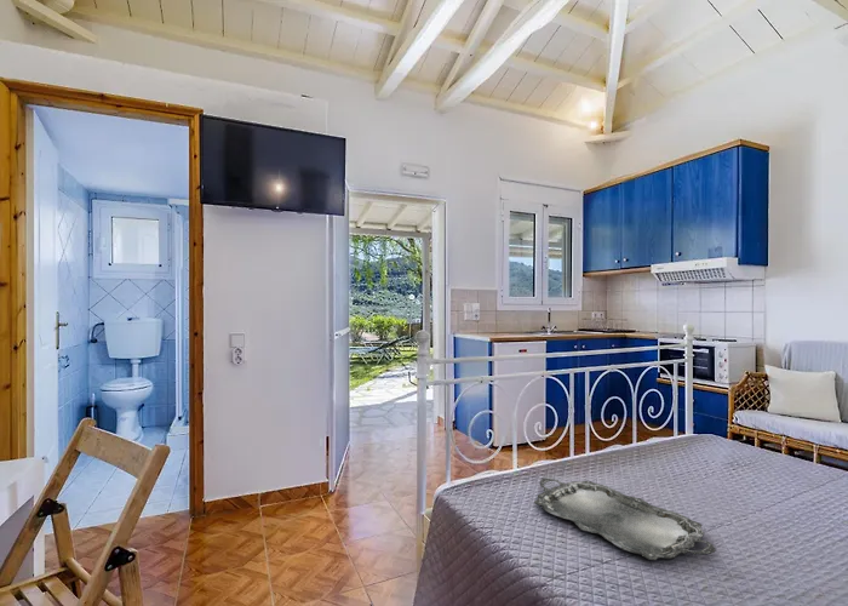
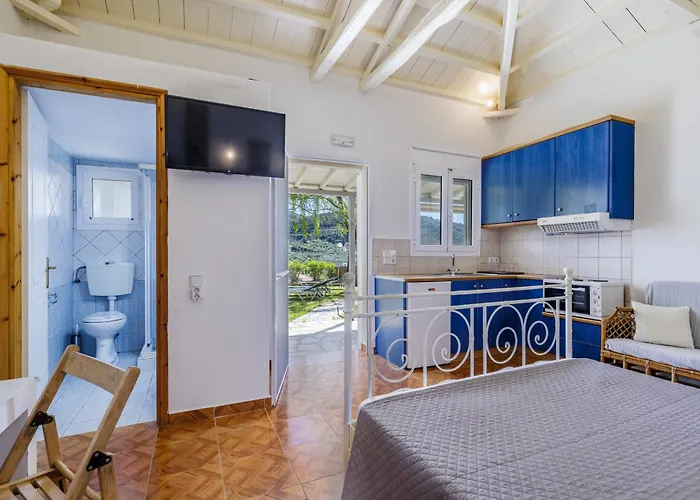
- serving tray [533,478,717,561]
